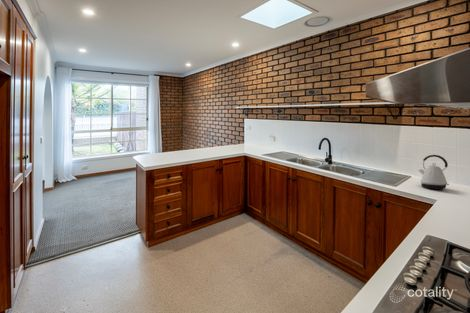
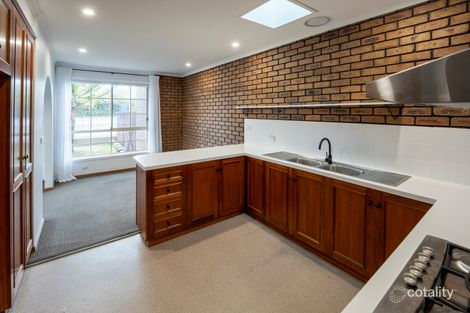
- kettle [417,154,450,190]
